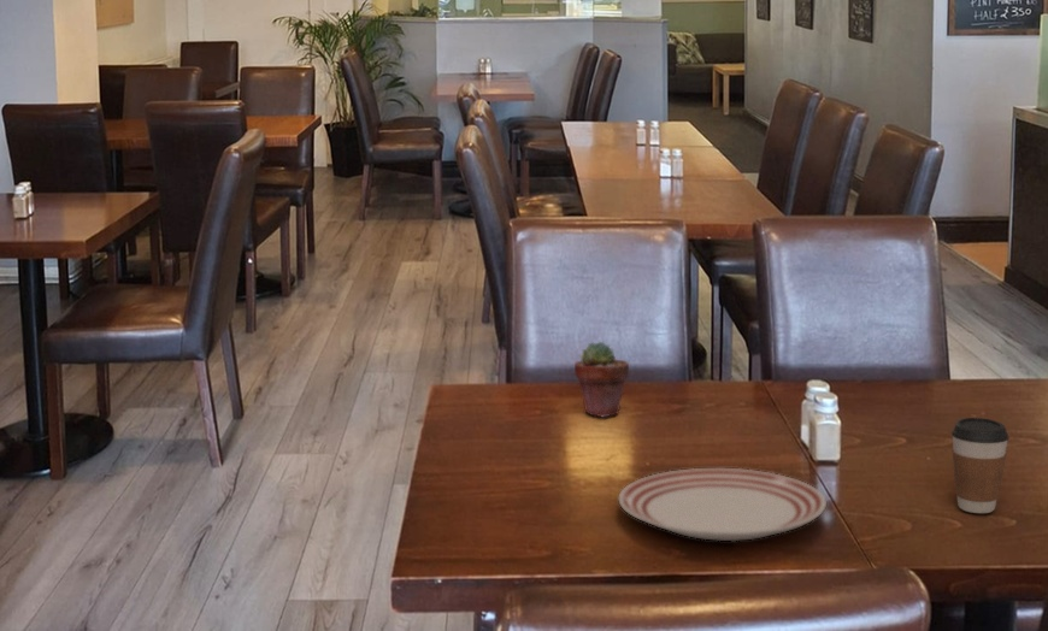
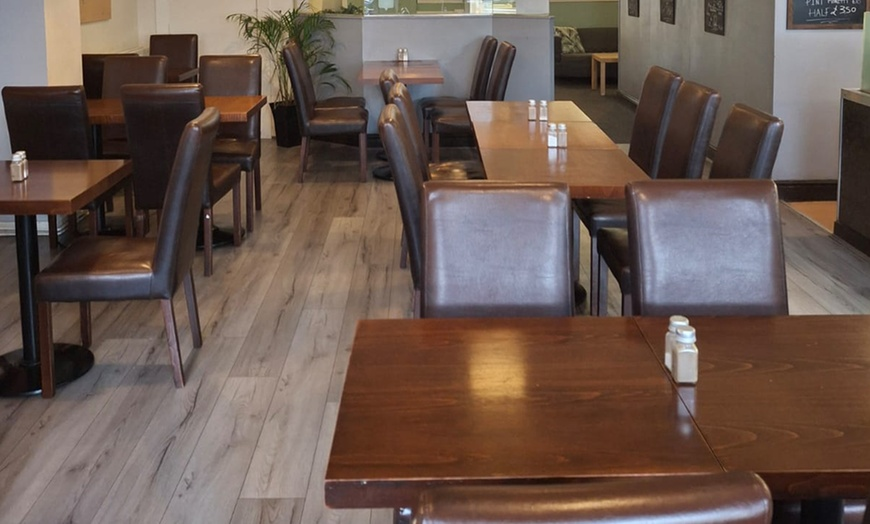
- coffee cup [950,417,1011,514]
- dinner plate [618,467,828,542]
- potted succulent [573,341,630,418]
